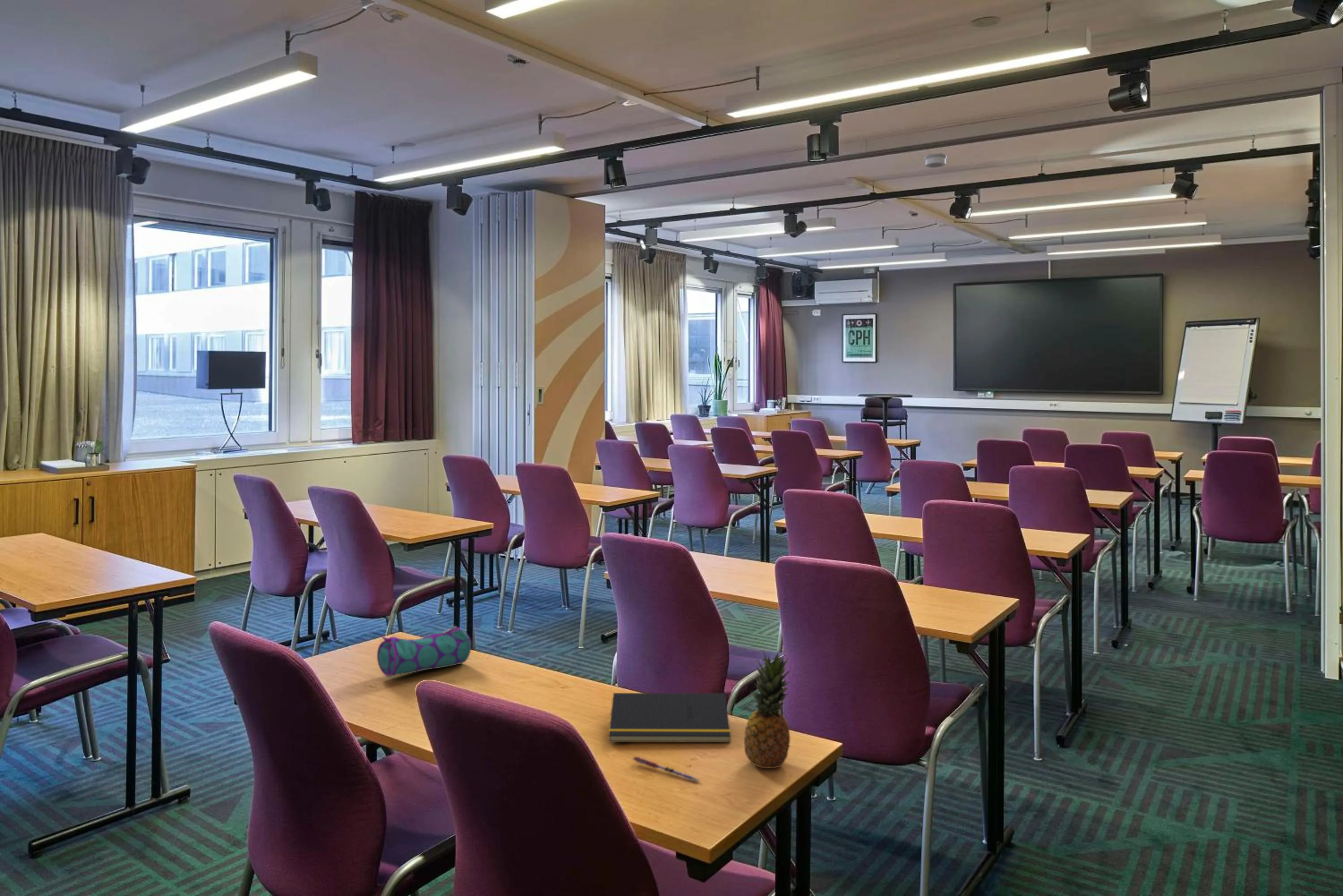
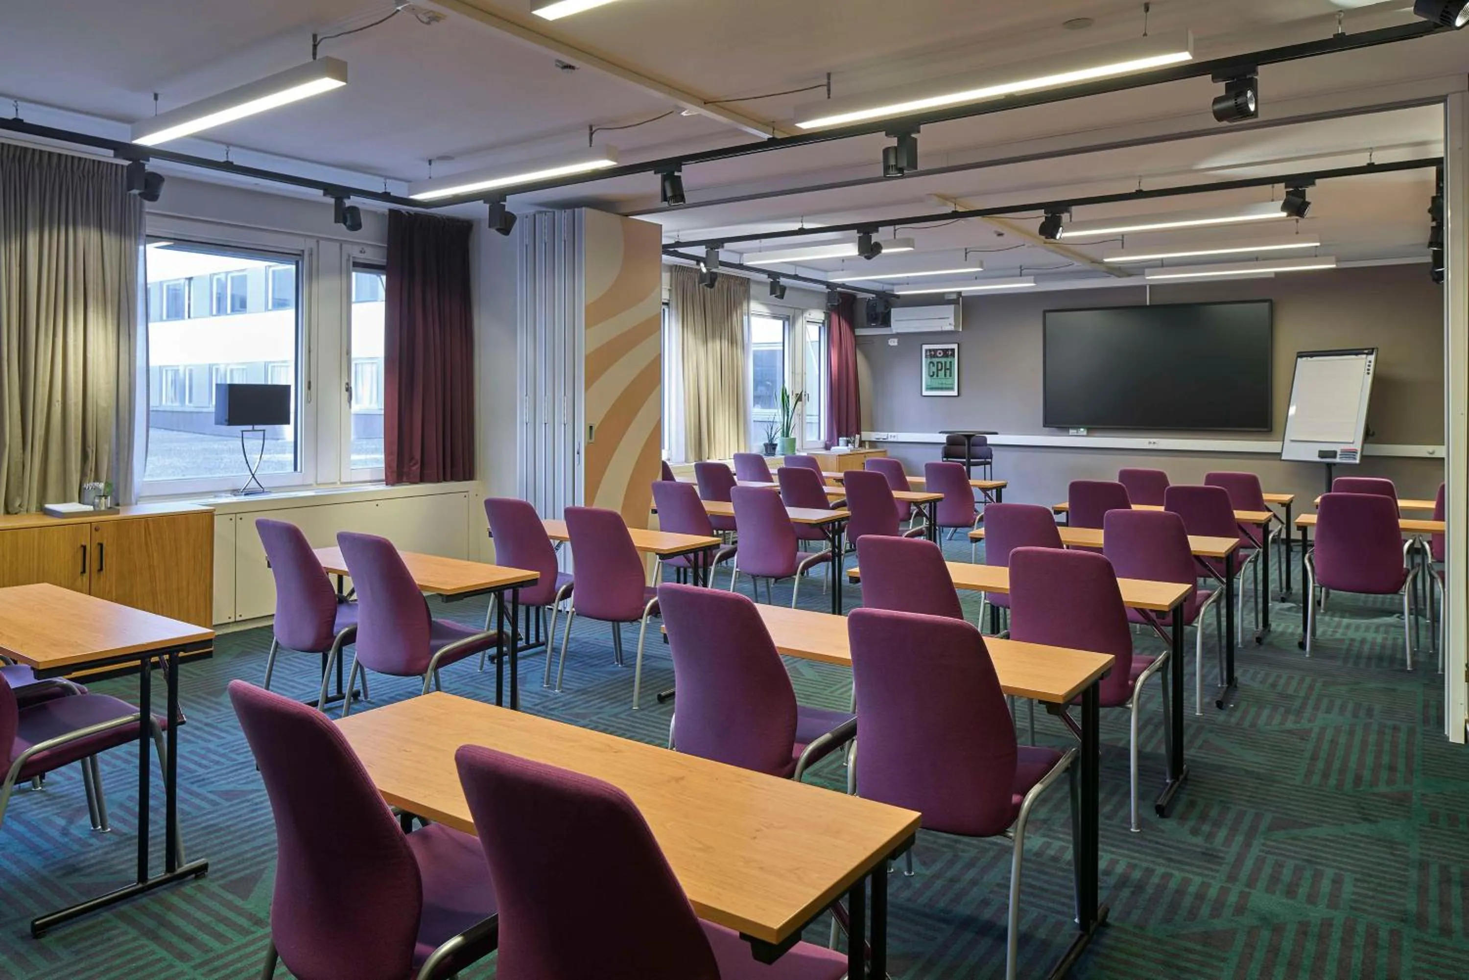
- pencil case [376,625,472,677]
- pen [633,756,701,783]
- smoke detector [924,152,947,168]
- notepad [608,692,731,743]
- fruit [744,651,791,768]
